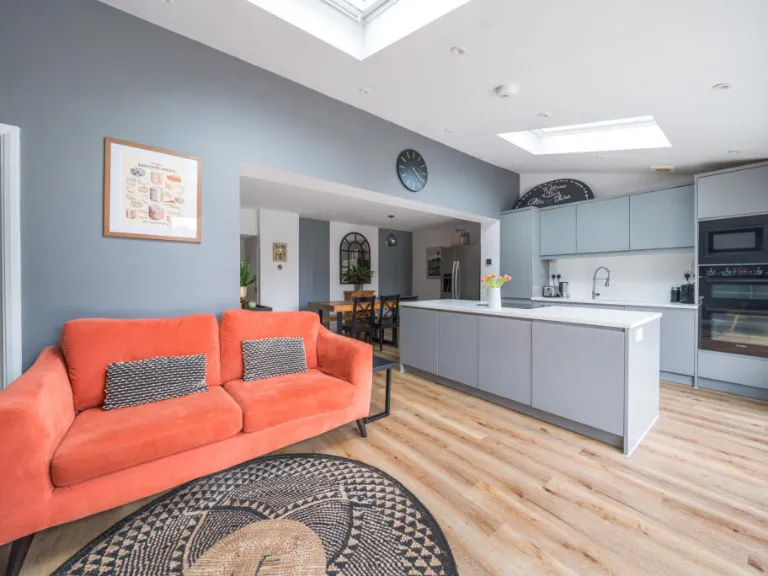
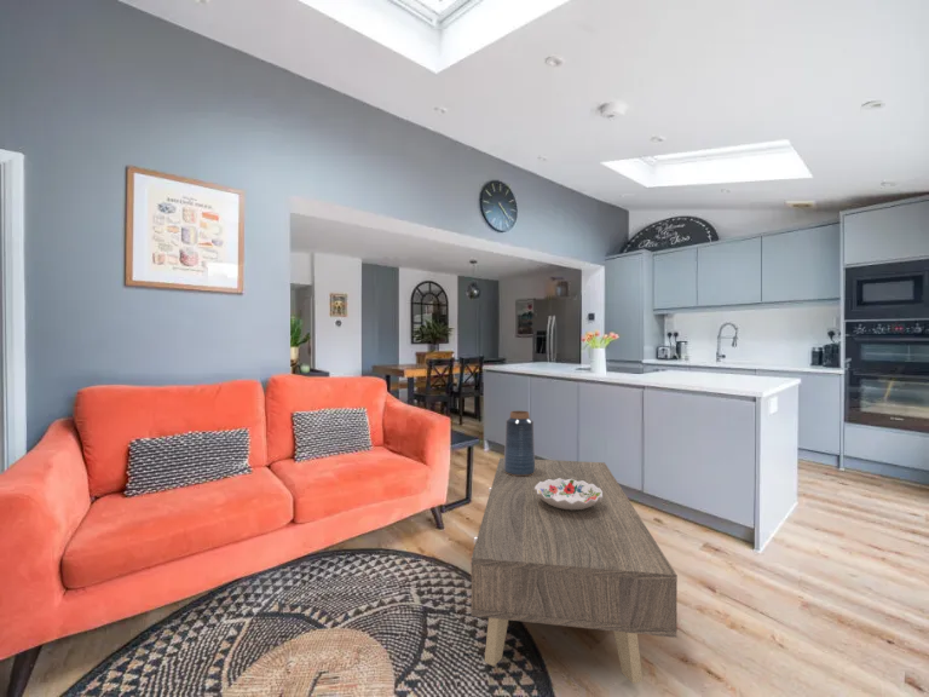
+ vase [503,409,536,476]
+ decorative bowl [535,478,602,509]
+ coffee table [471,456,679,685]
